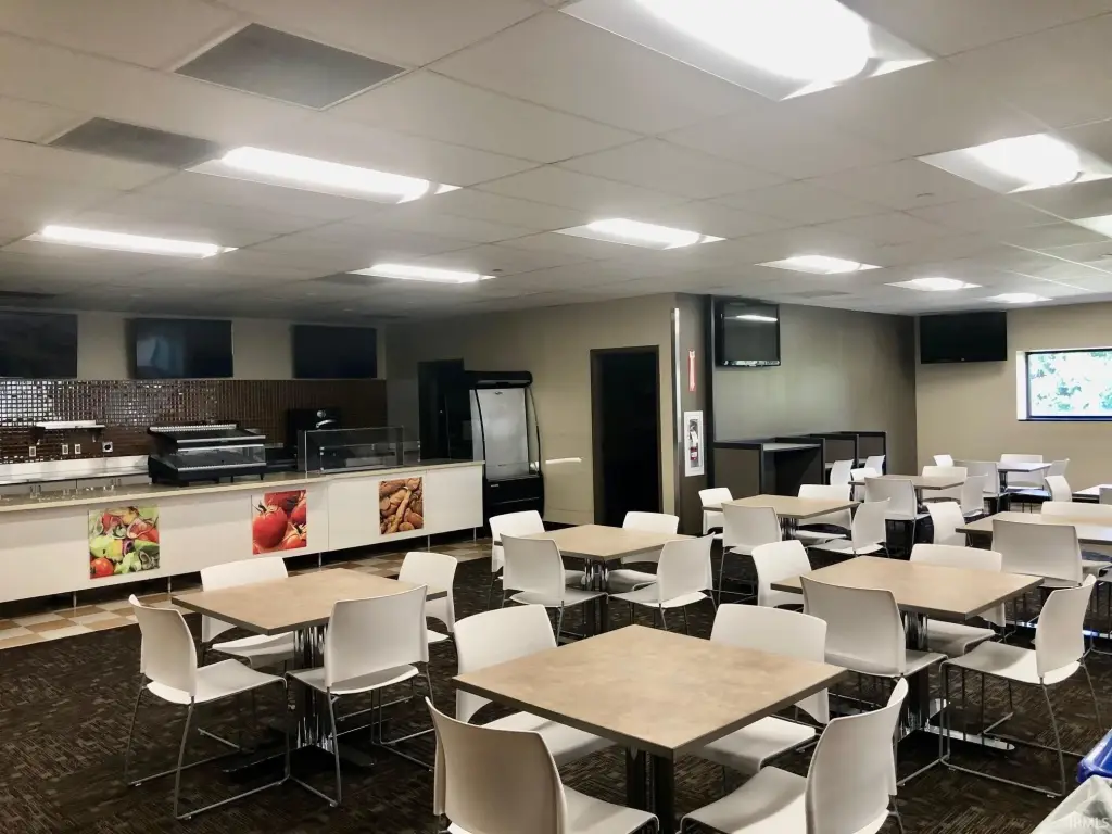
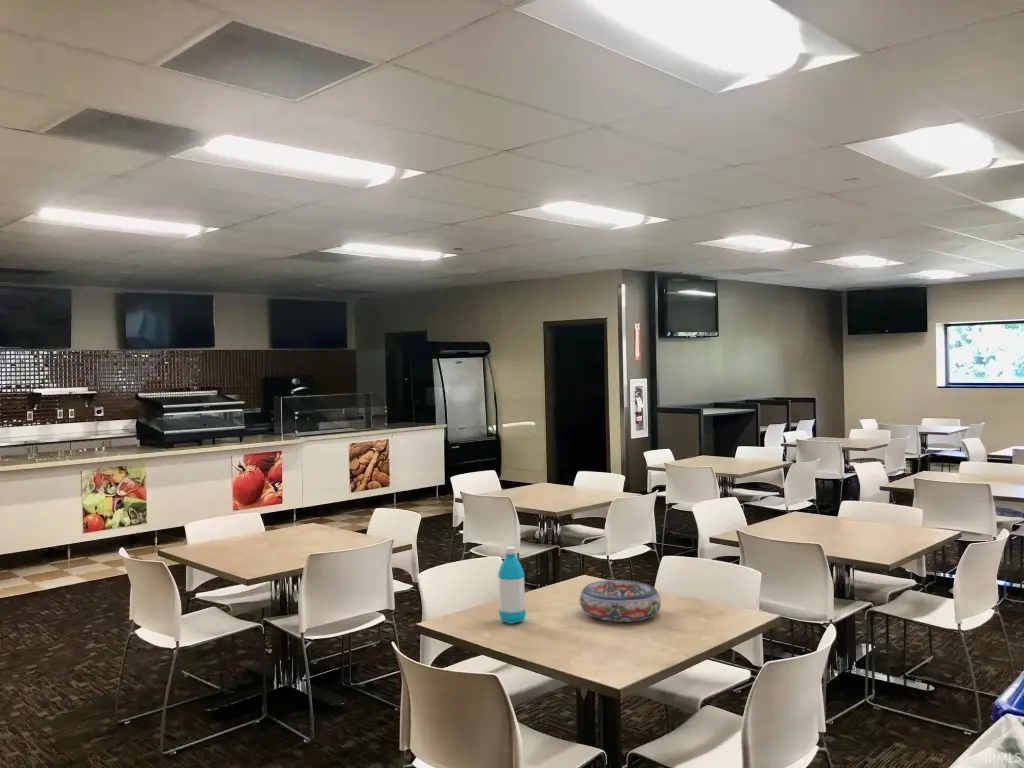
+ water bottle [497,546,527,625]
+ bowl [579,579,662,623]
